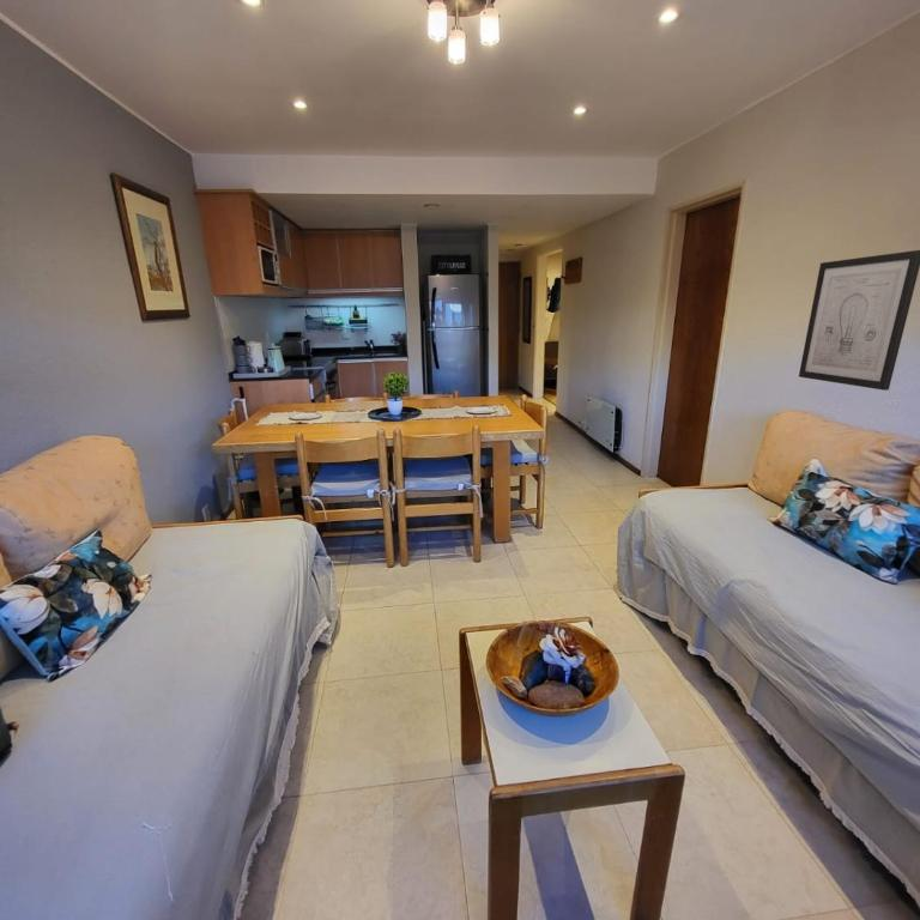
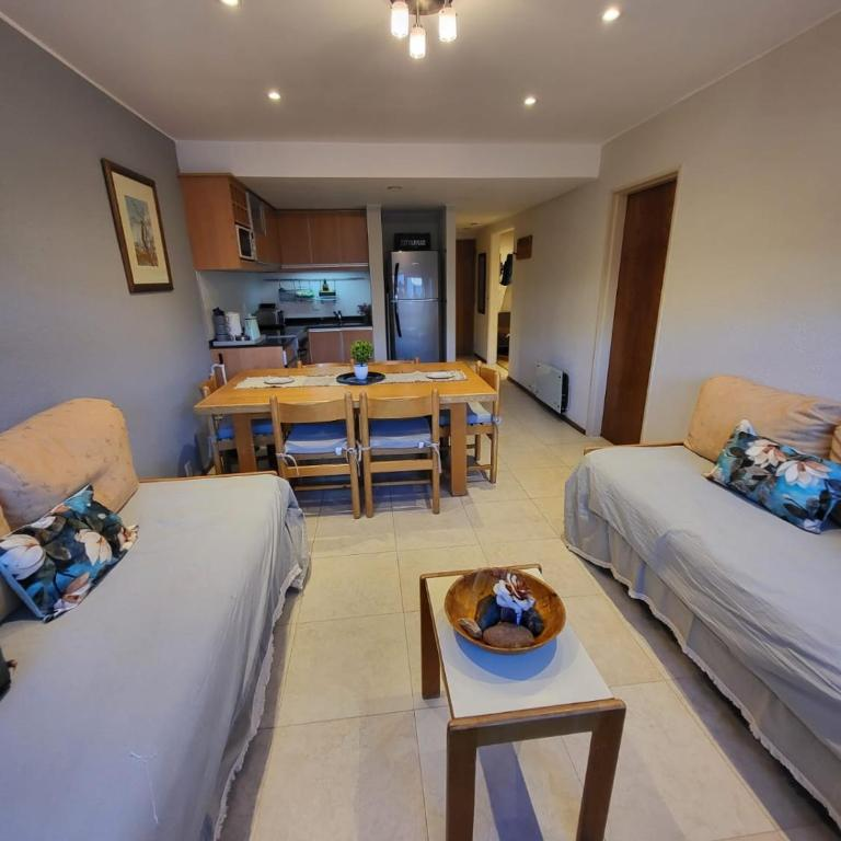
- wall art [798,249,920,392]
